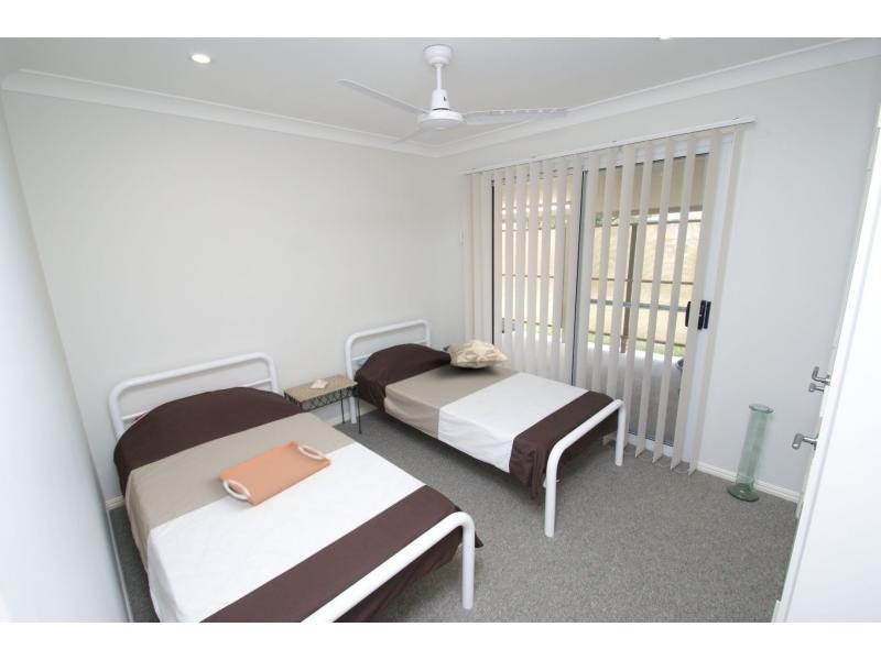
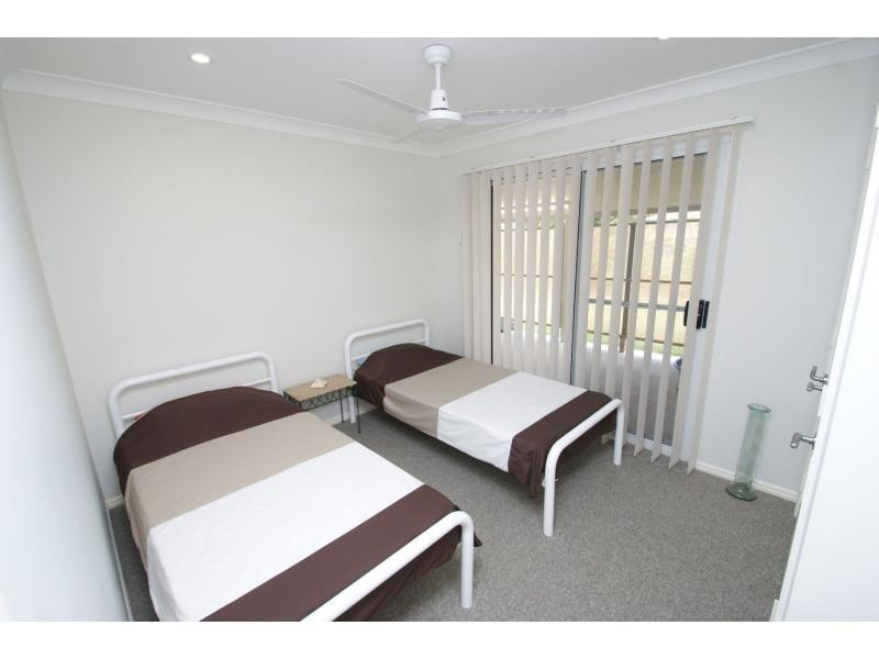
- decorative pillow [443,339,510,370]
- serving tray [217,440,331,507]
